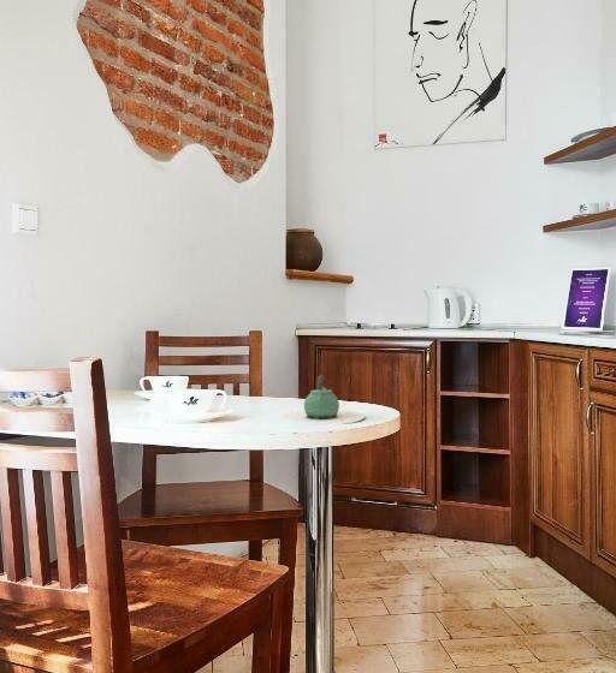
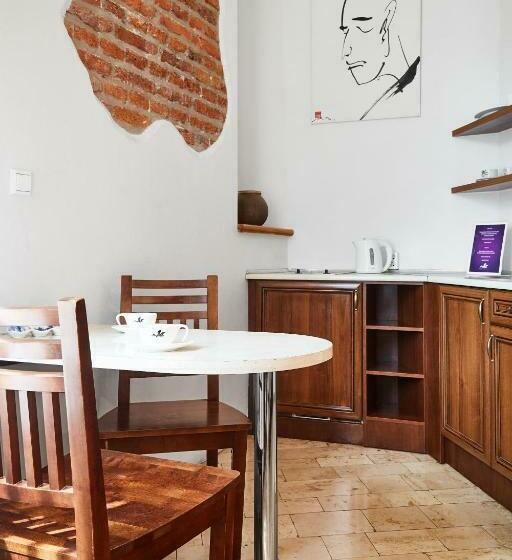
- teapot [278,374,366,425]
